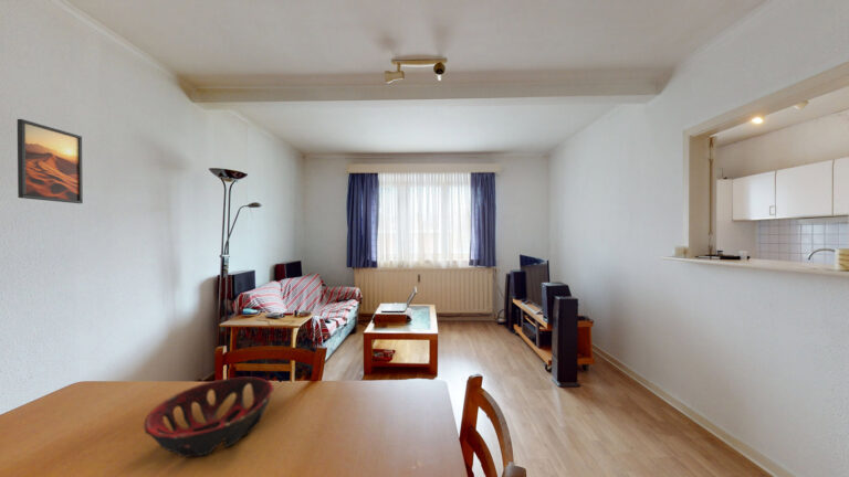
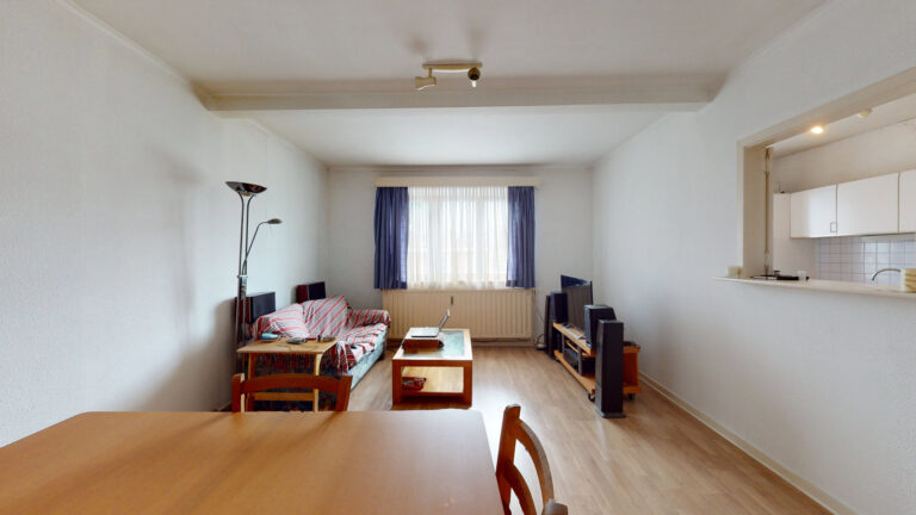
- decorative bowl [143,377,275,458]
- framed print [17,118,84,204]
